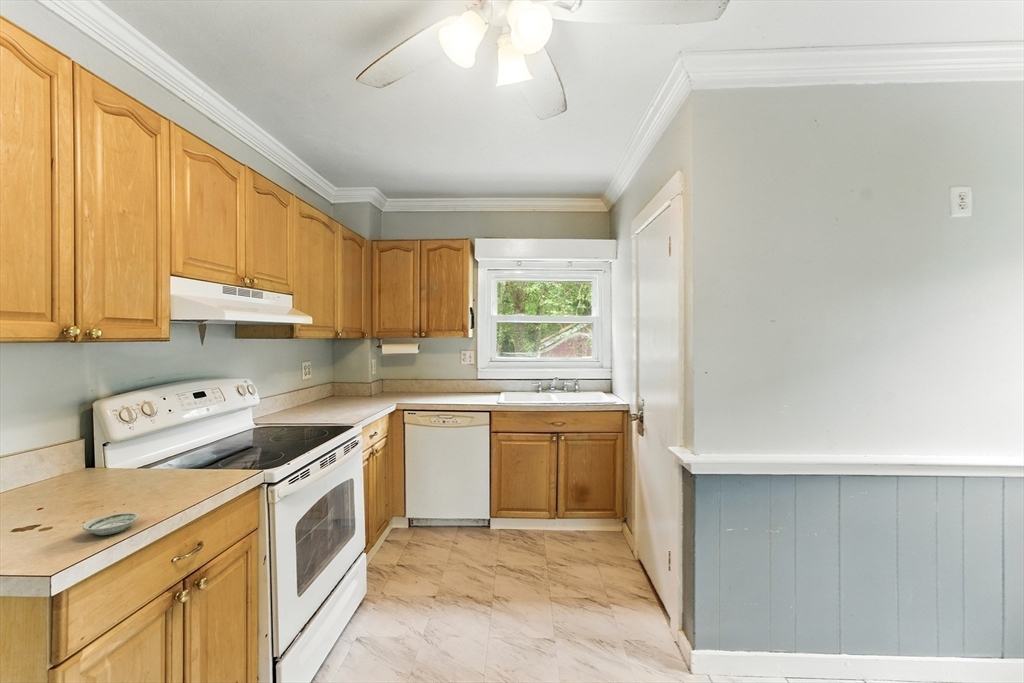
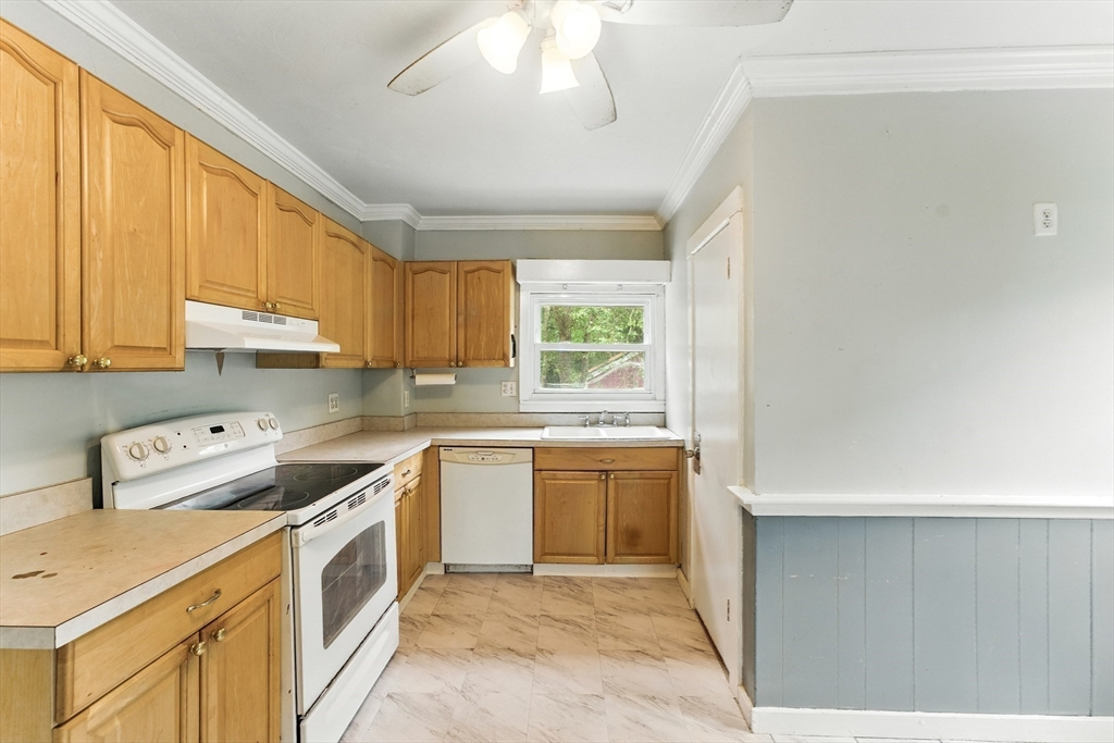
- saucer [82,512,140,536]
